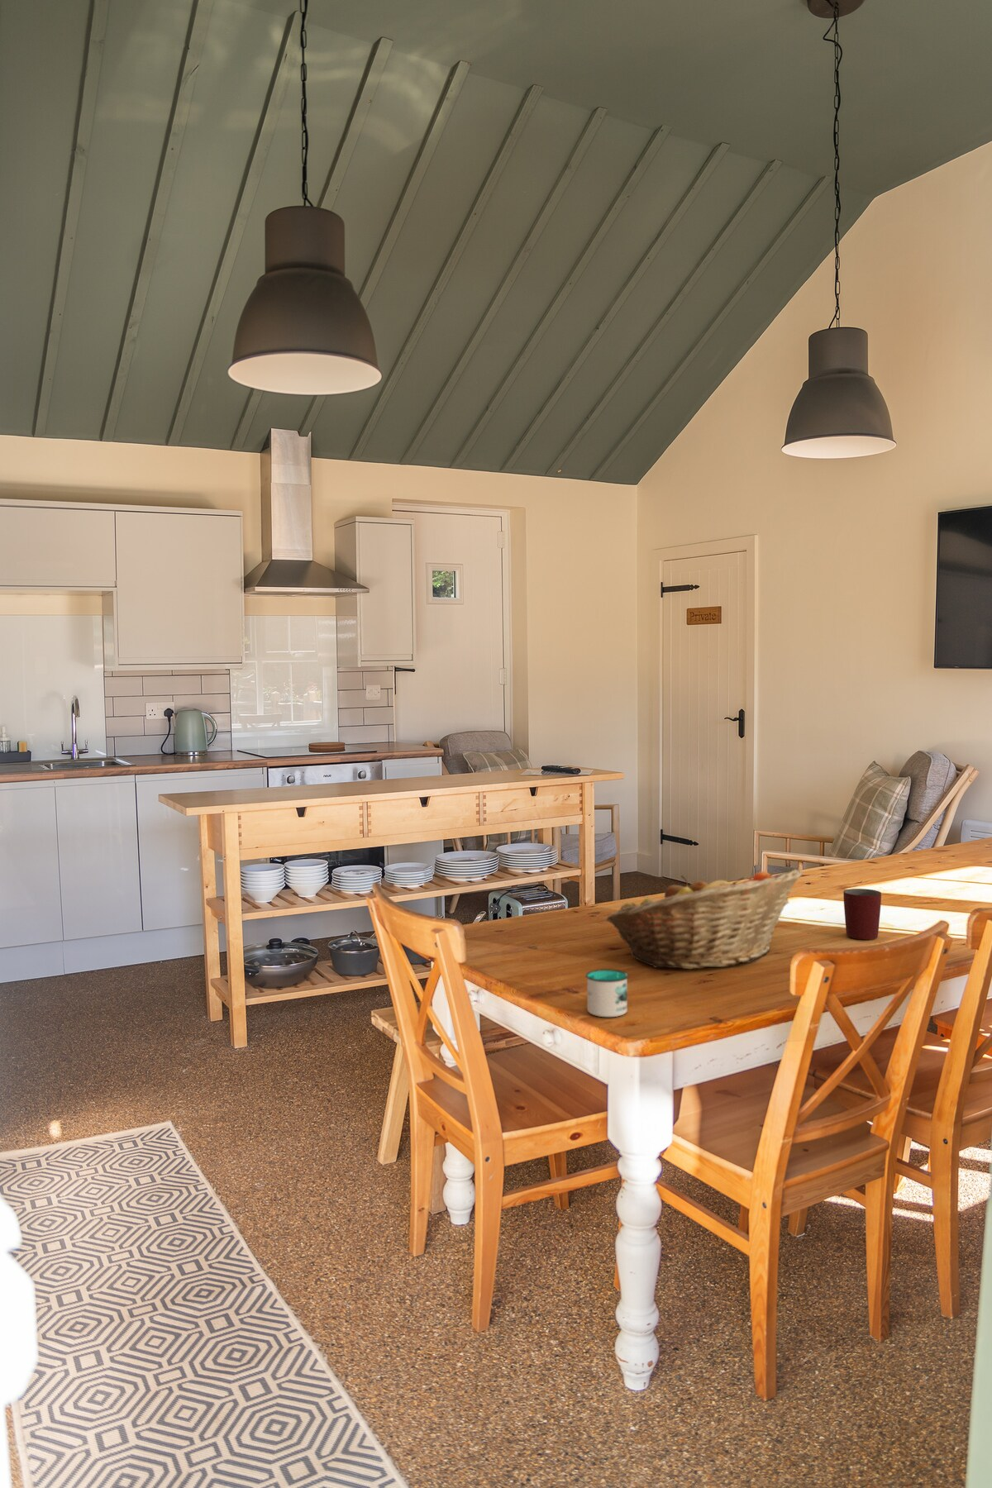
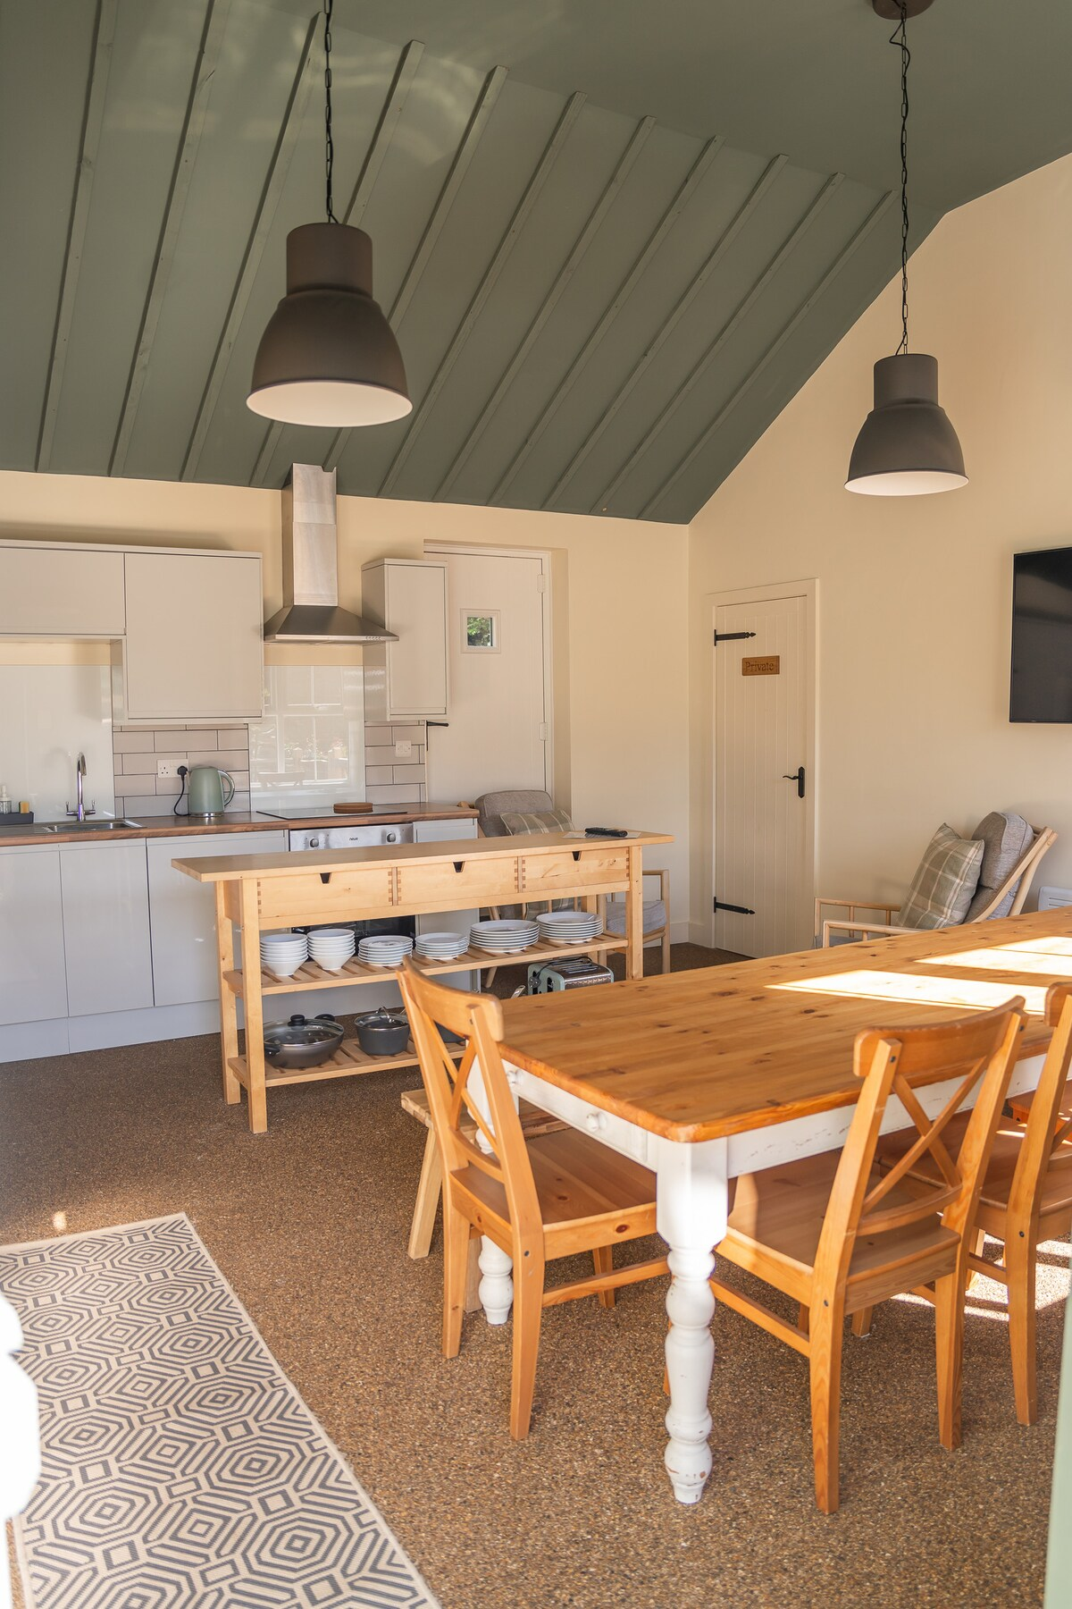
- mug [585,968,630,1017]
- mug [843,888,882,940]
- fruit basket [606,868,803,970]
